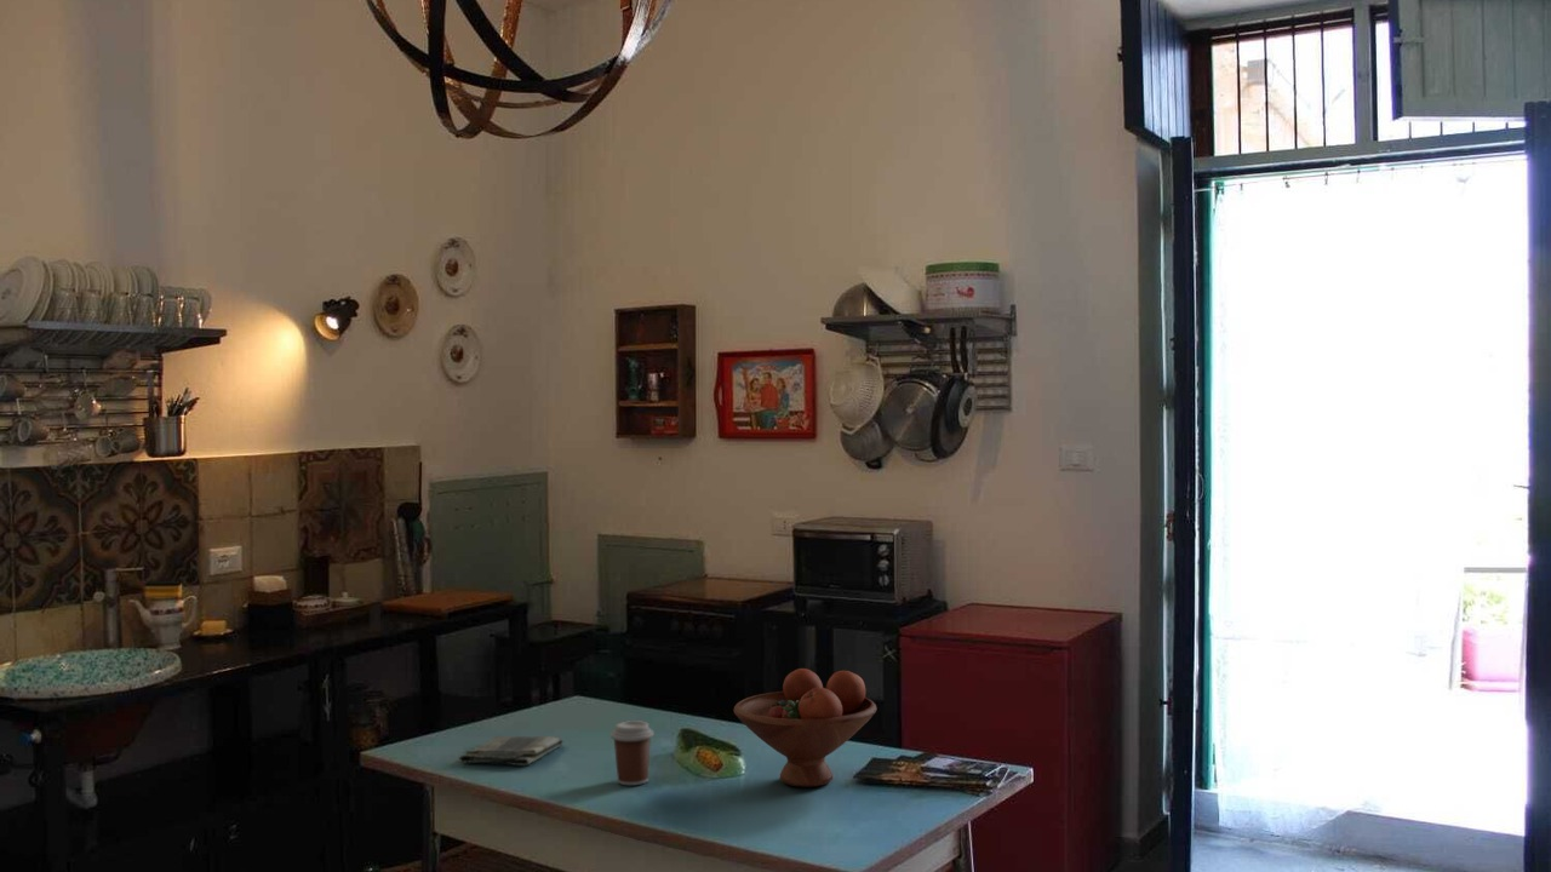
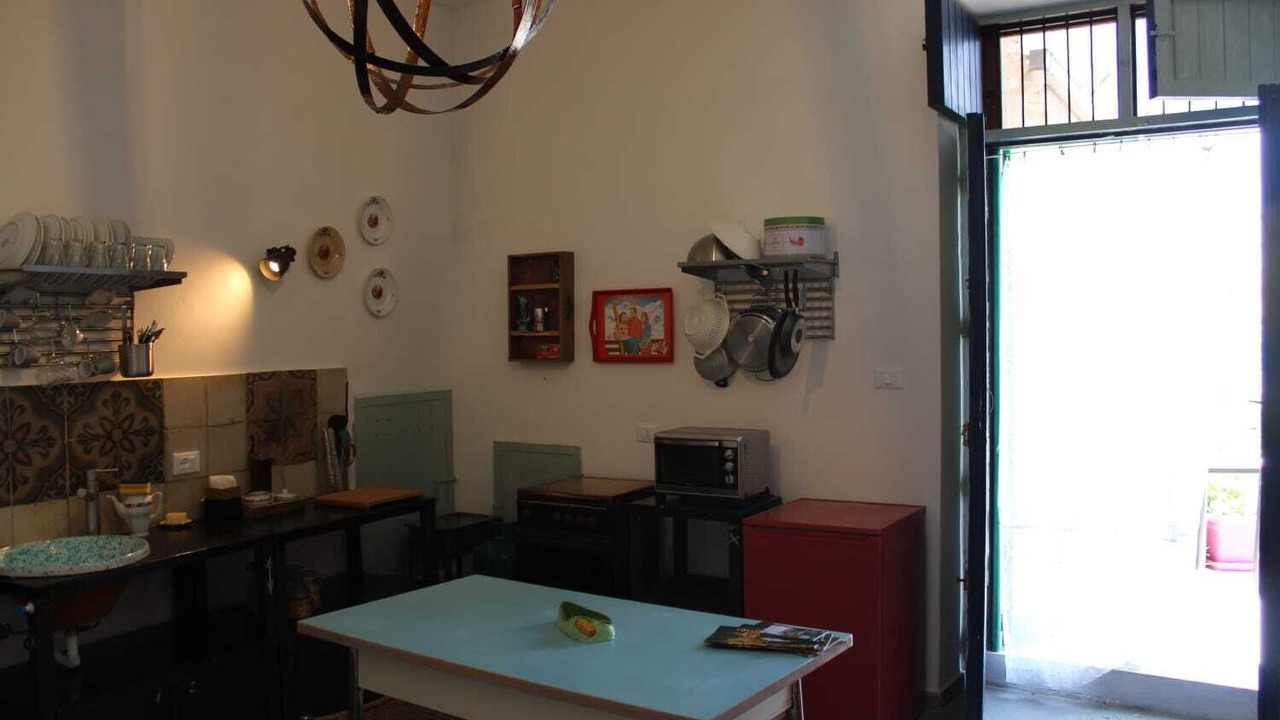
- coffee cup [609,719,654,786]
- dish towel [458,735,565,767]
- fruit bowl [733,667,878,788]
